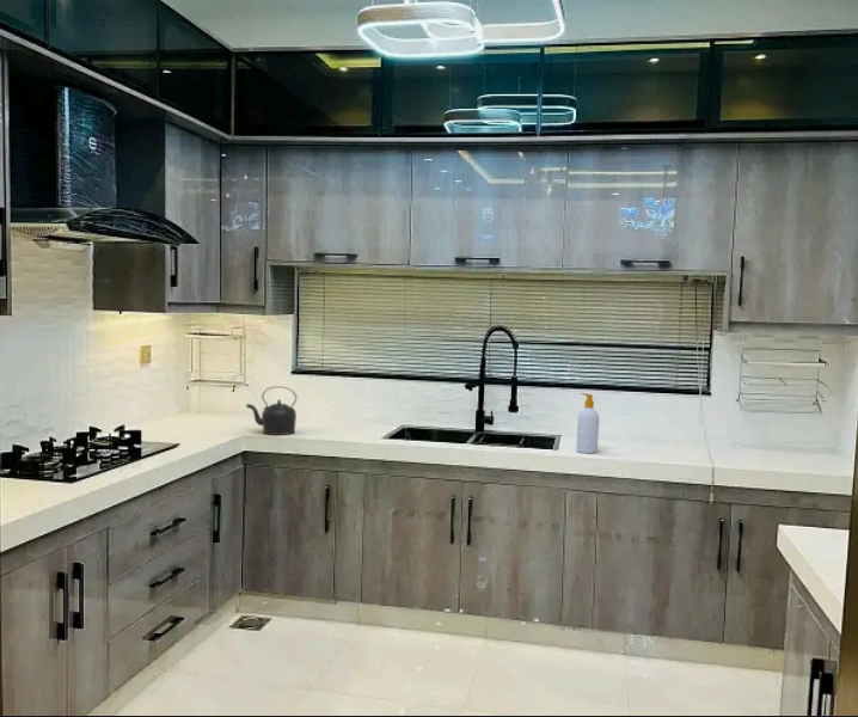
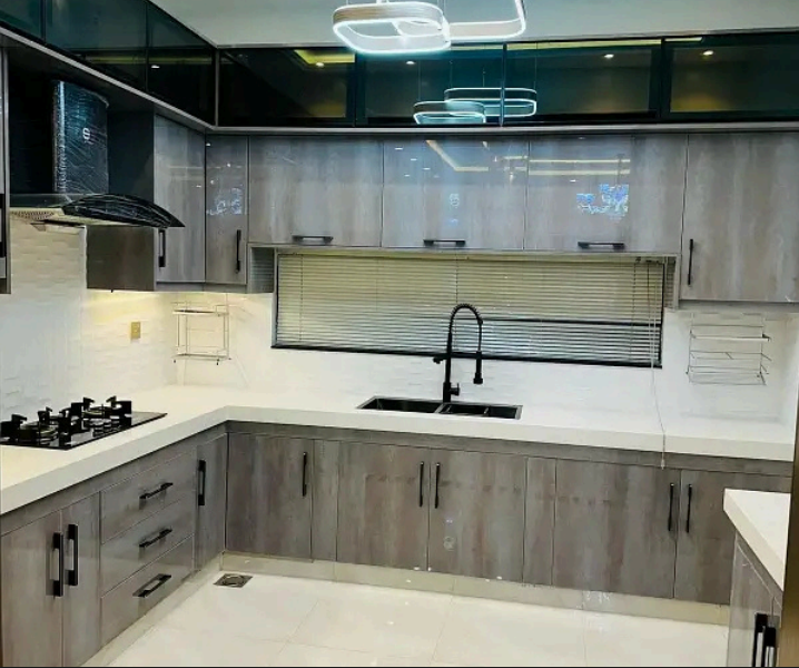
- kettle [245,385,298,436]
- soap bottle [575,392,600,454]
